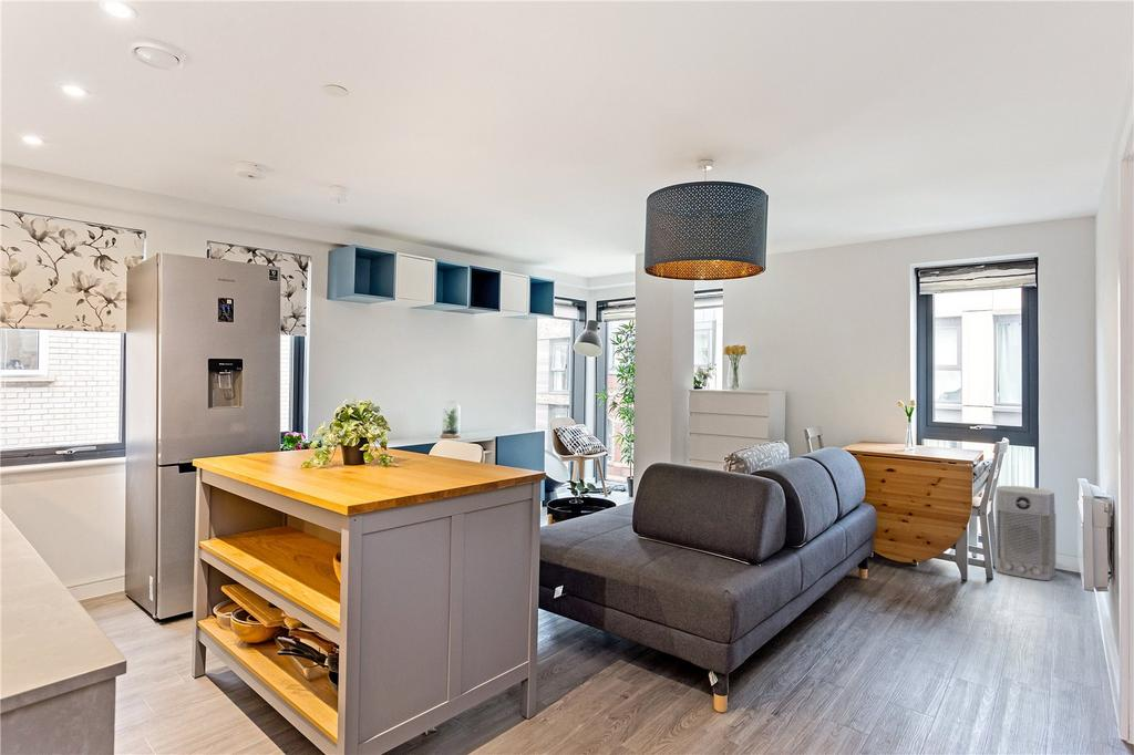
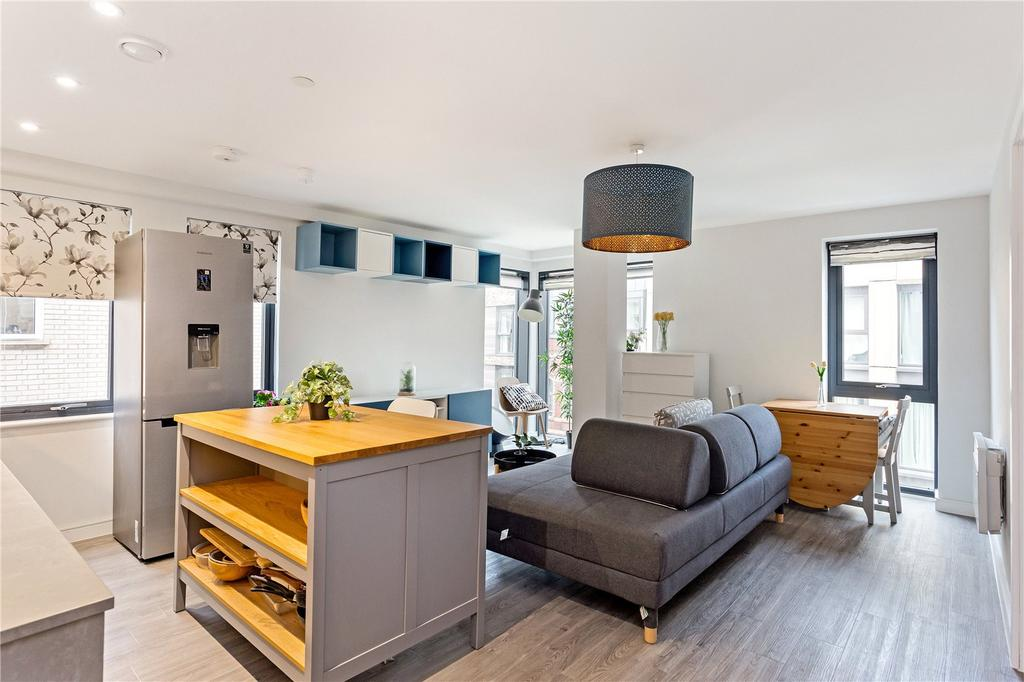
- air purifier [993,485,1056,581]
